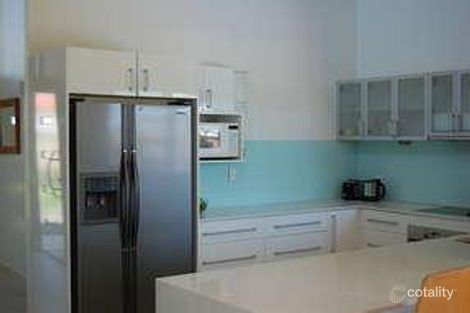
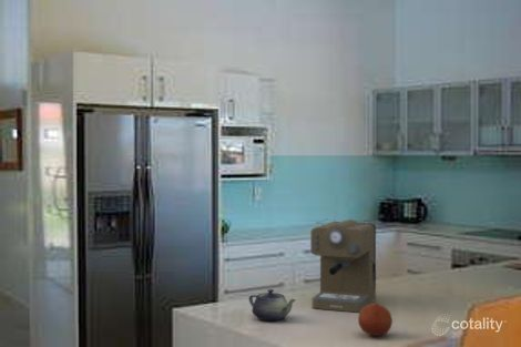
+ fruit [357,302,394,337]
+ coffee maker [309,218,377,314]
+ teapot [248,288,297,322]
